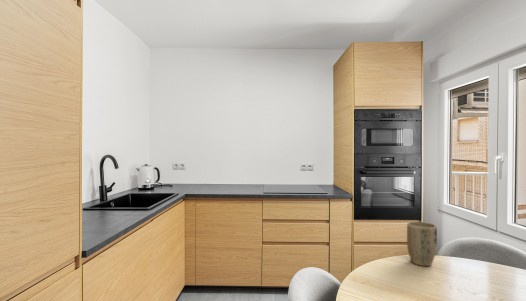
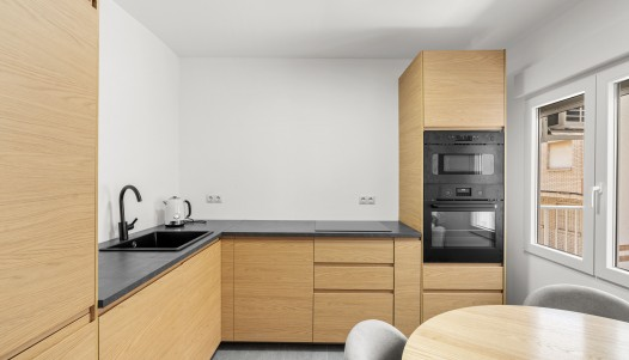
- plant pot [406,221,438,267]
